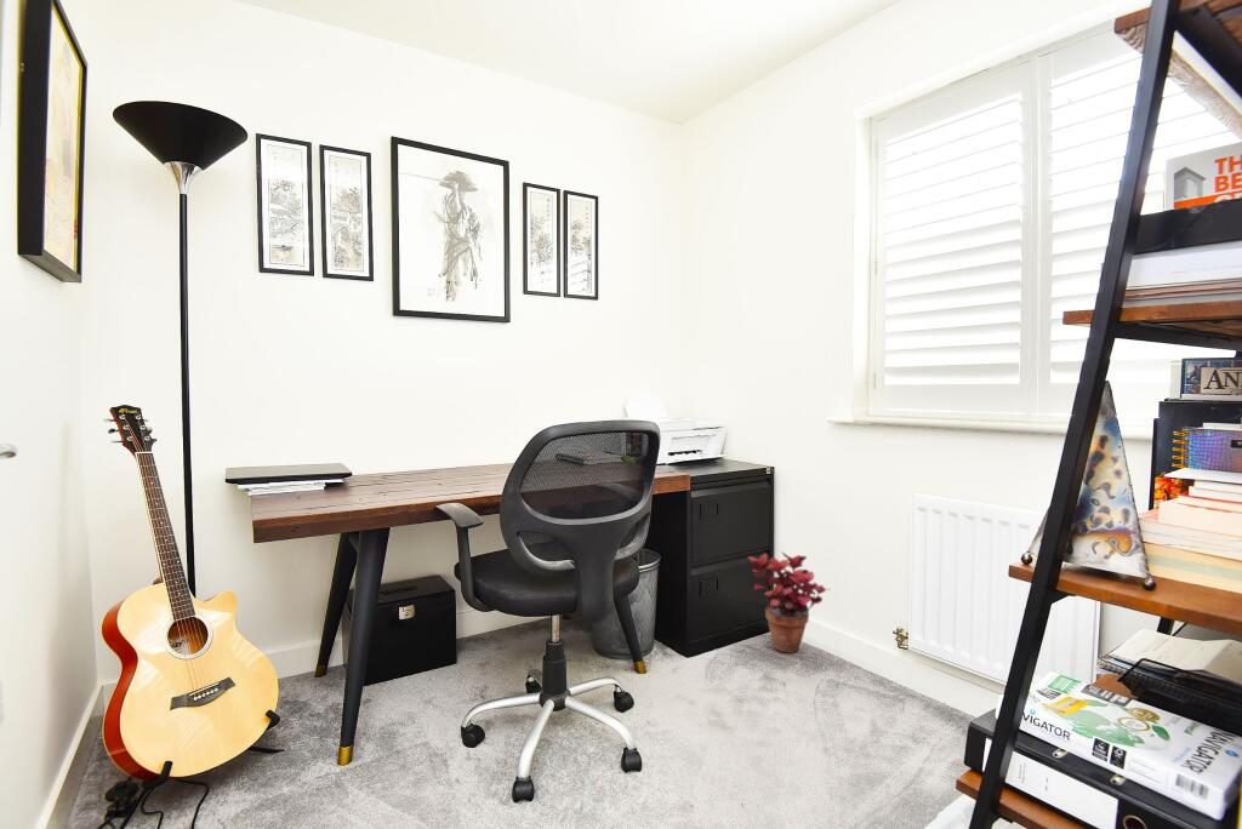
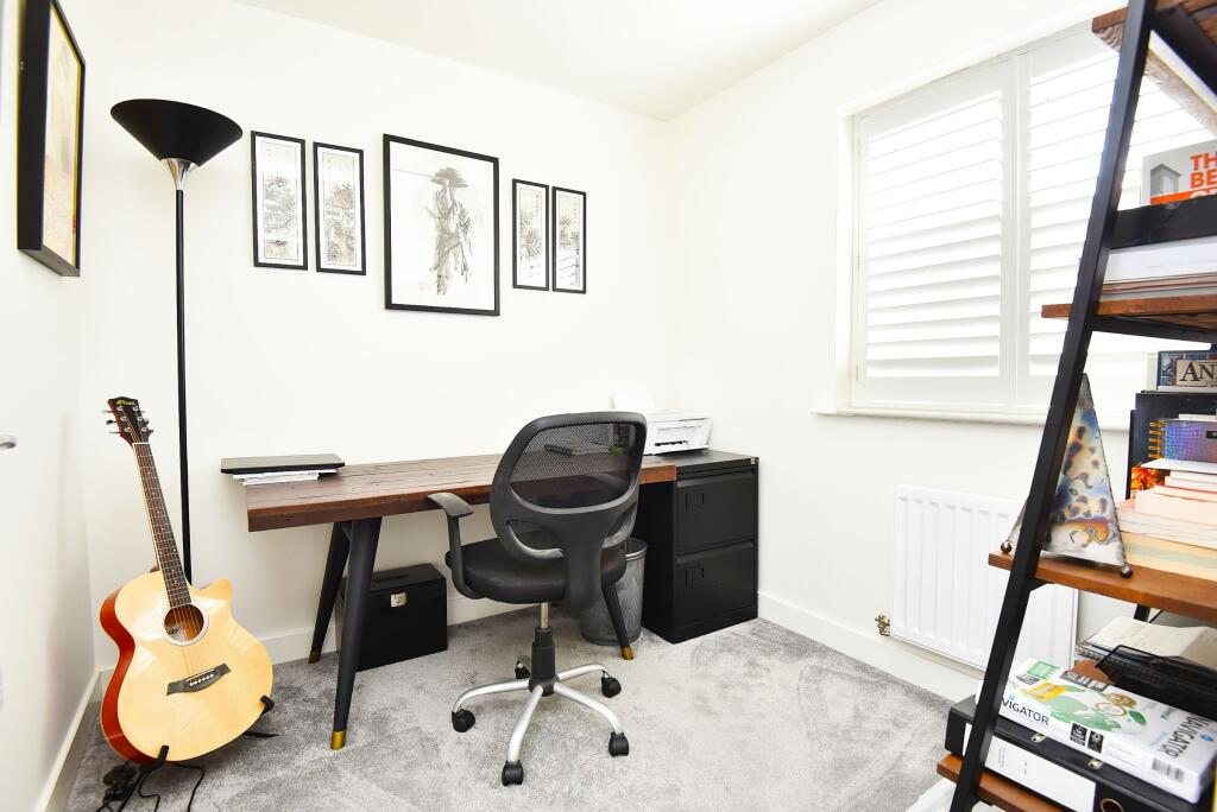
- potted plant [747,550,830,654]
